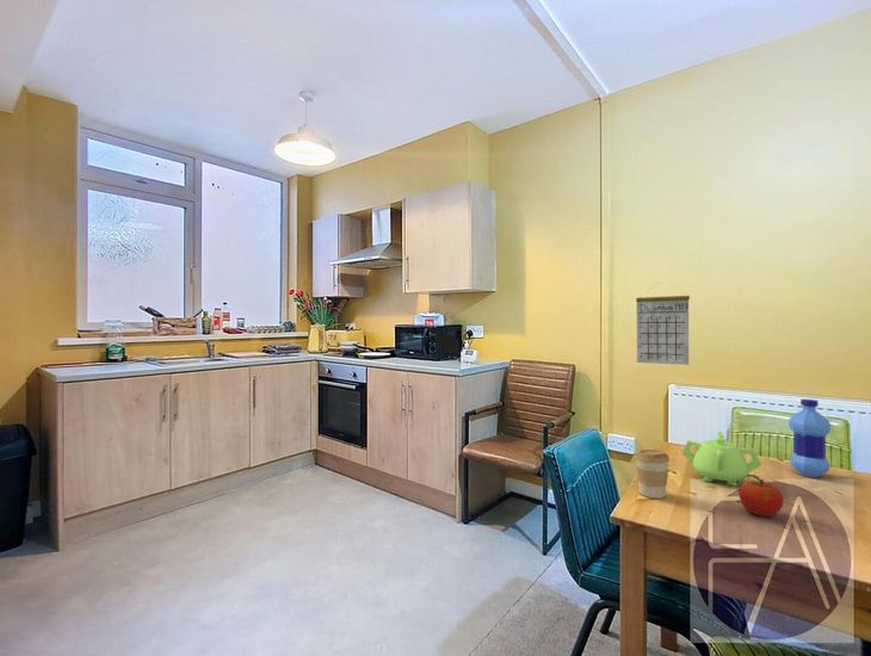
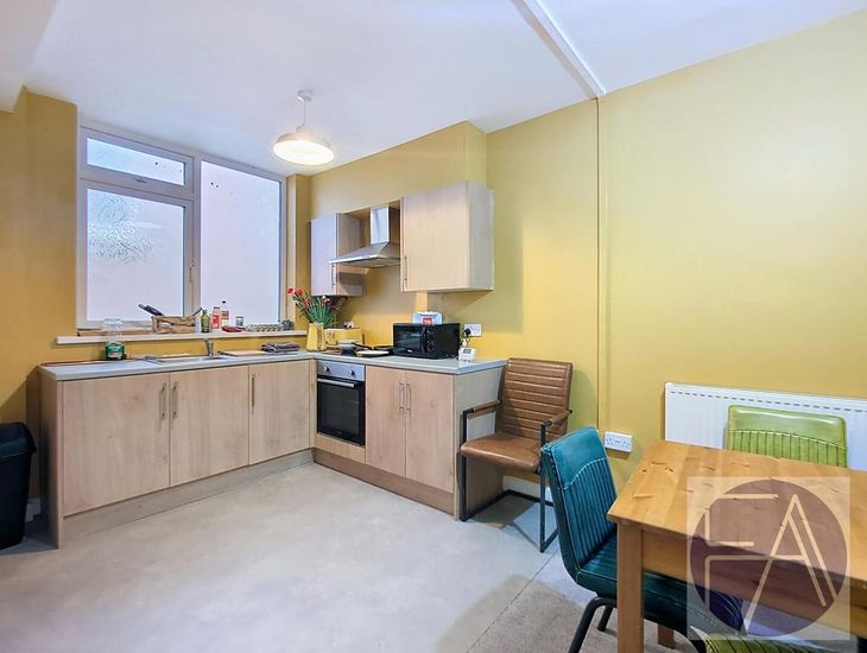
- coffee cup [634,448,671,500]
- fruit [737,474,785,518]
- calendar [635,281,691,366]
- water bottle [787,398,832,478]
- teapot [681,431,762,488]
